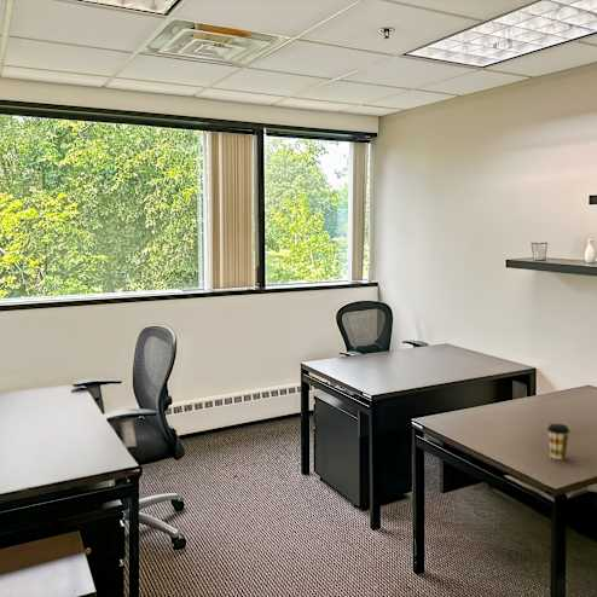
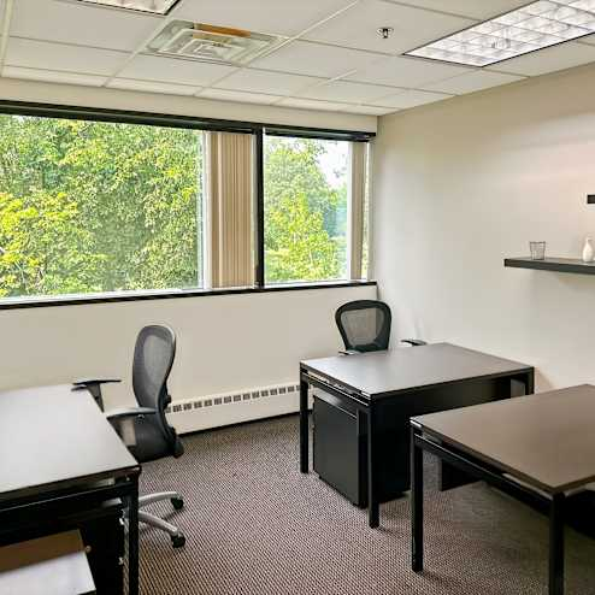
- coffee cup [546,423,570,460]
